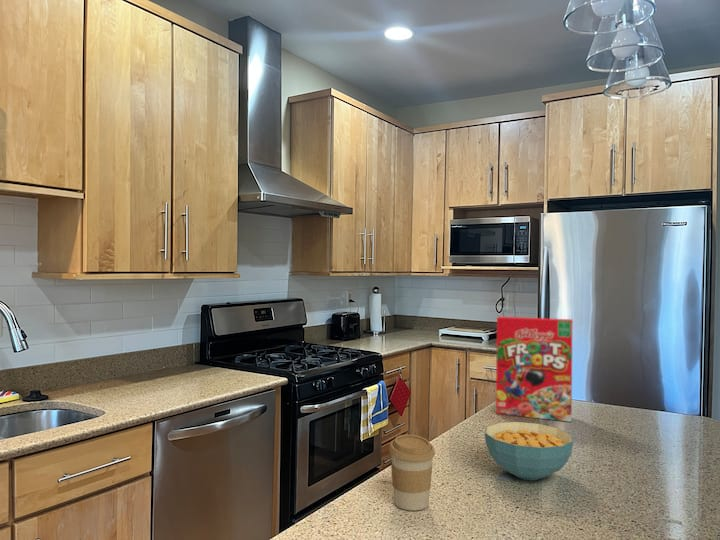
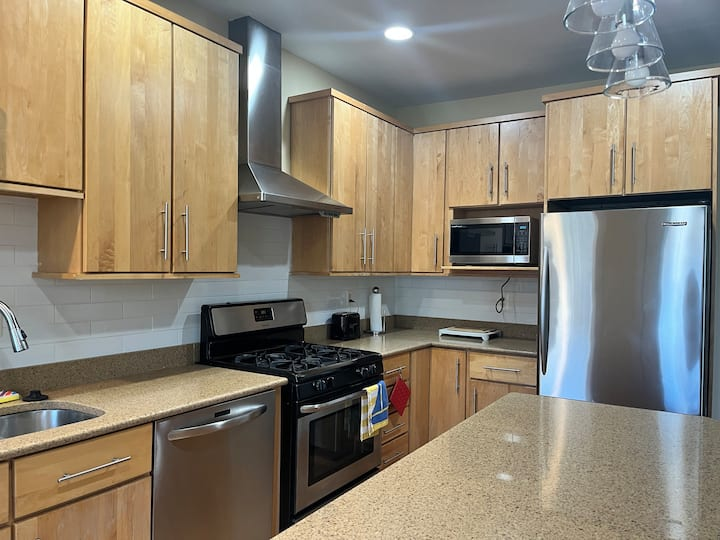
- cereal box [495,316,574,423]
- cereal bowl [484,421,574,481]
- coffee cup [388,434,436,511]
